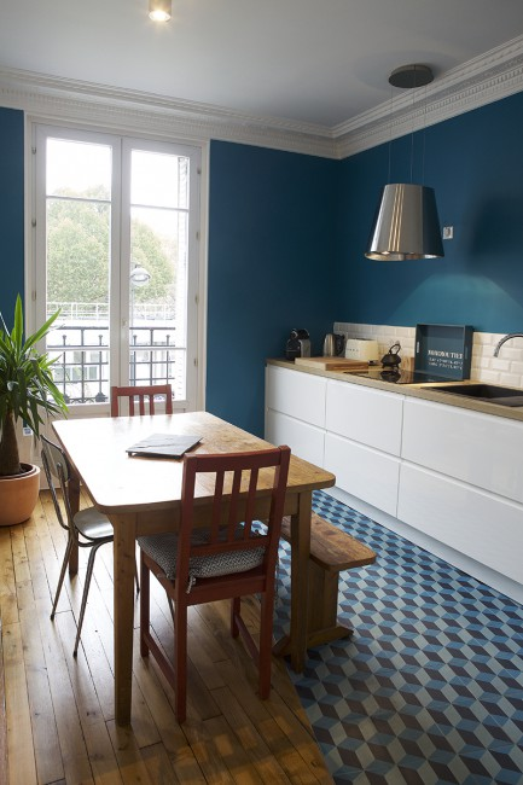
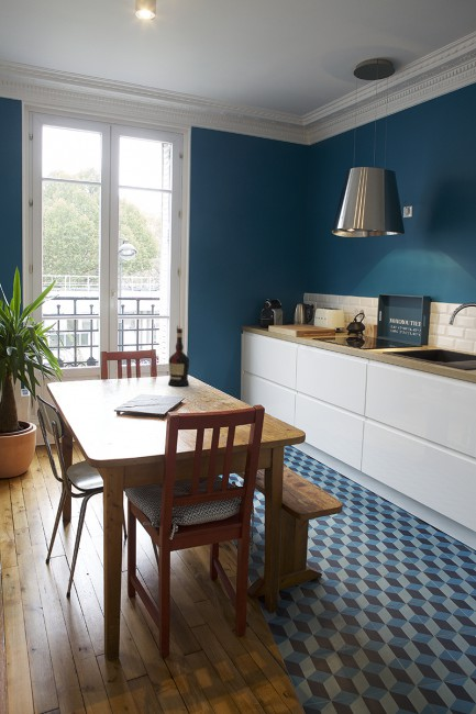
+ liquor [167,327,190,387]
